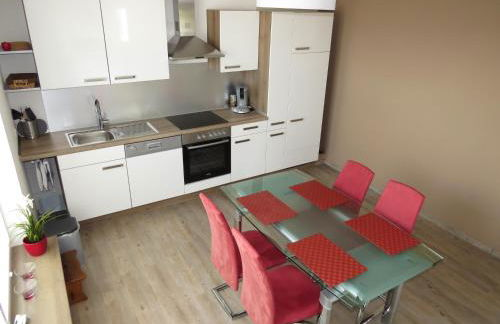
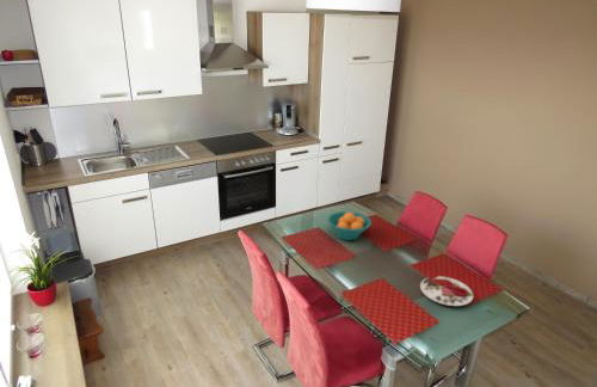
+ plate [419,275,474,307]
+ fruit bowl [326,210,373,241]
